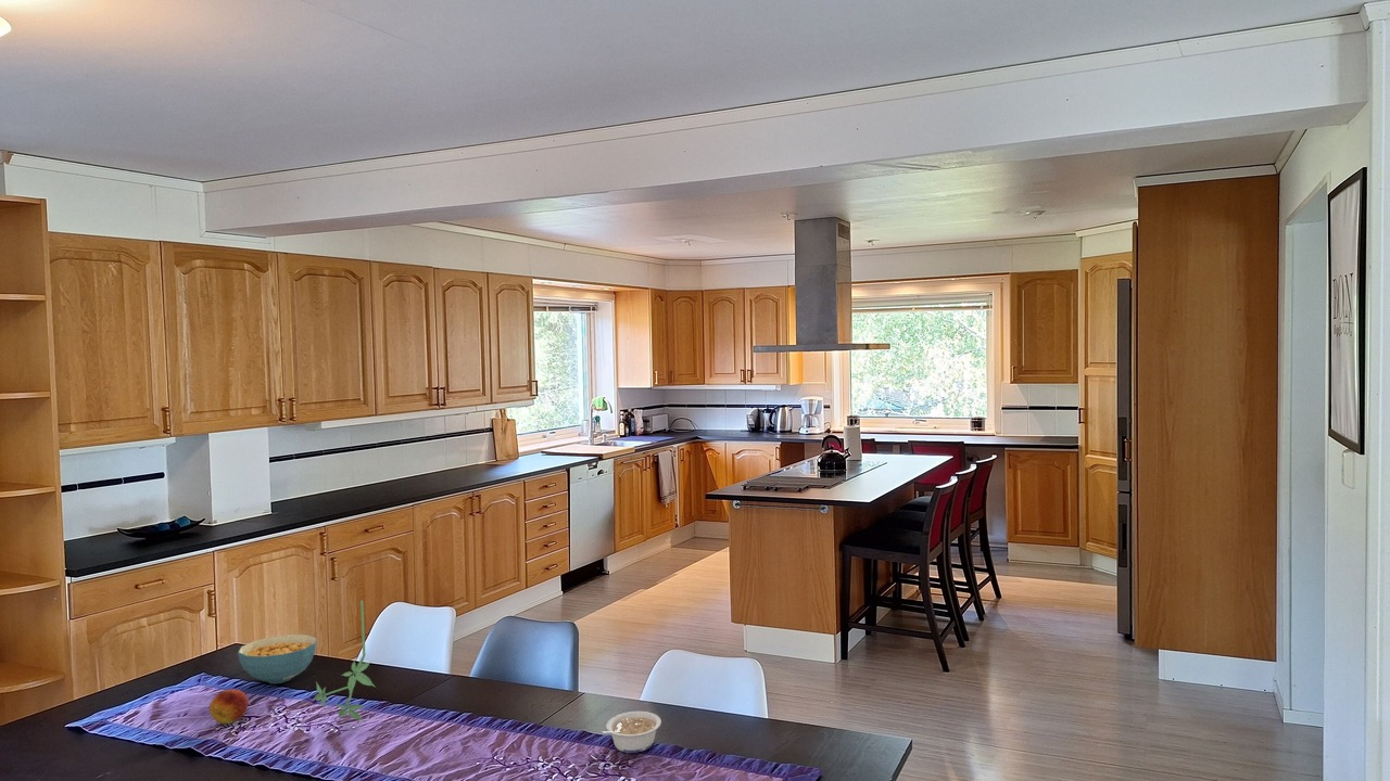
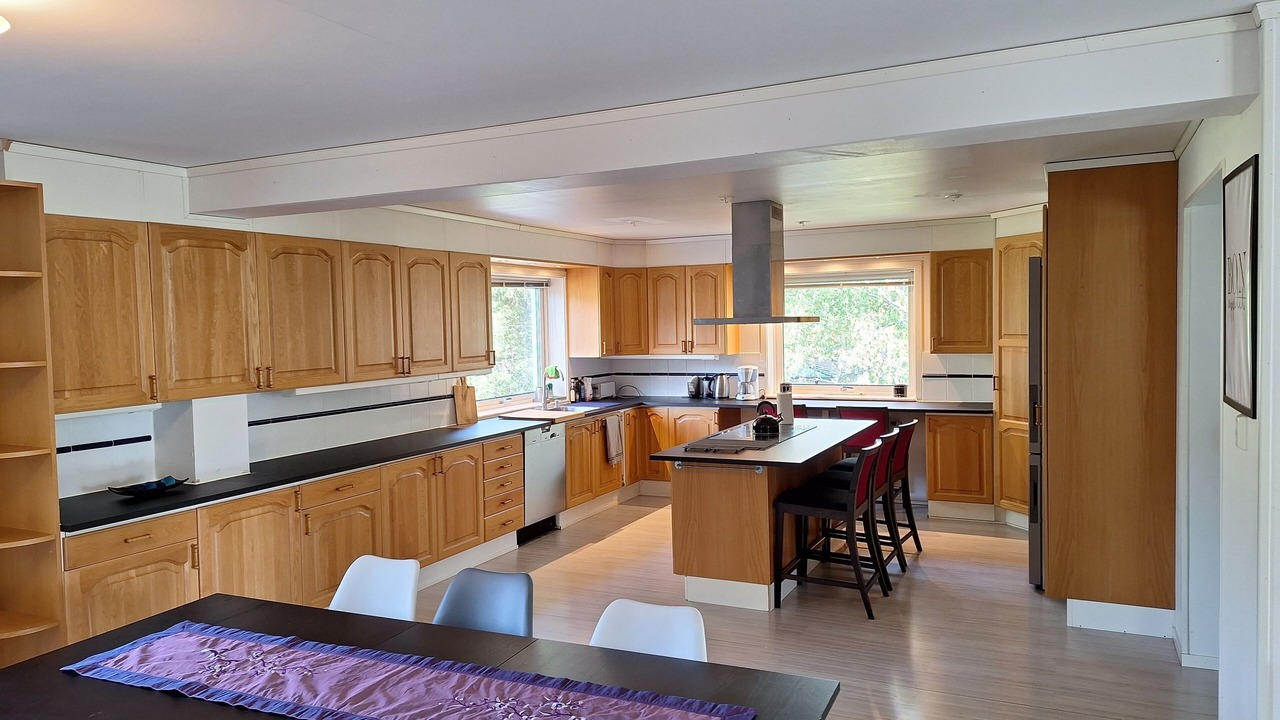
- cereal bowl [237,633,318,684]
- fruit [208,689,250,725]
- plant [314,600,376,722]
- legume [599,710,662,754]
